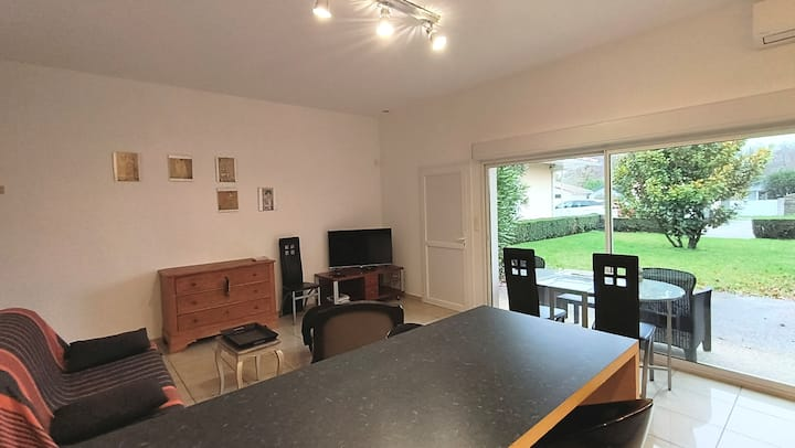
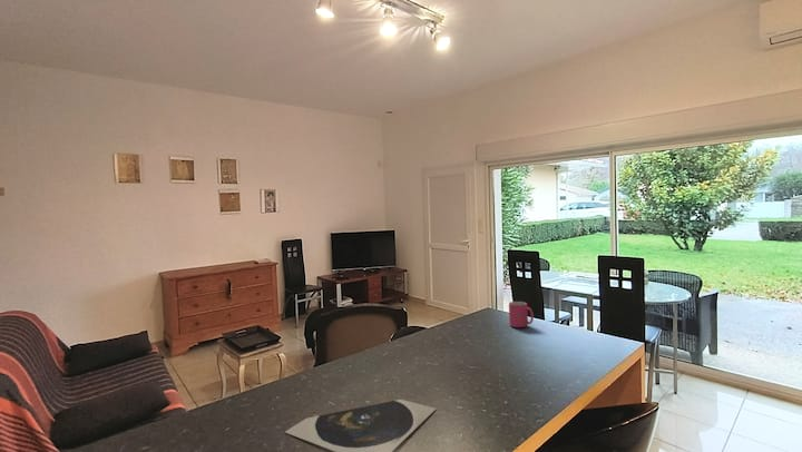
+ plate [284,399,437,452]
+ mug [508,301,535,328]
